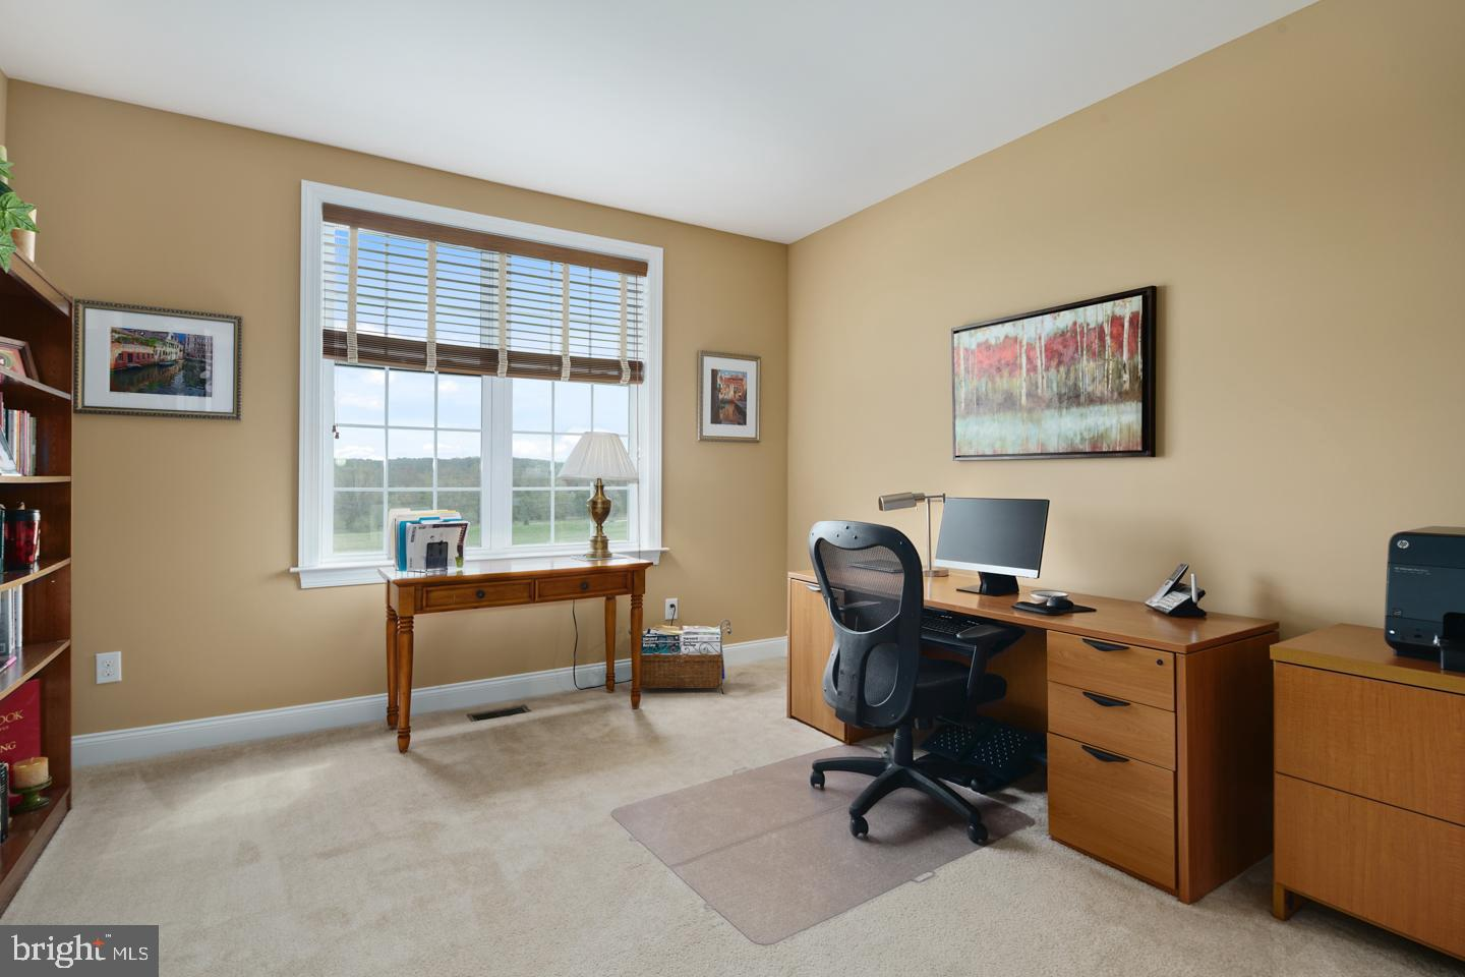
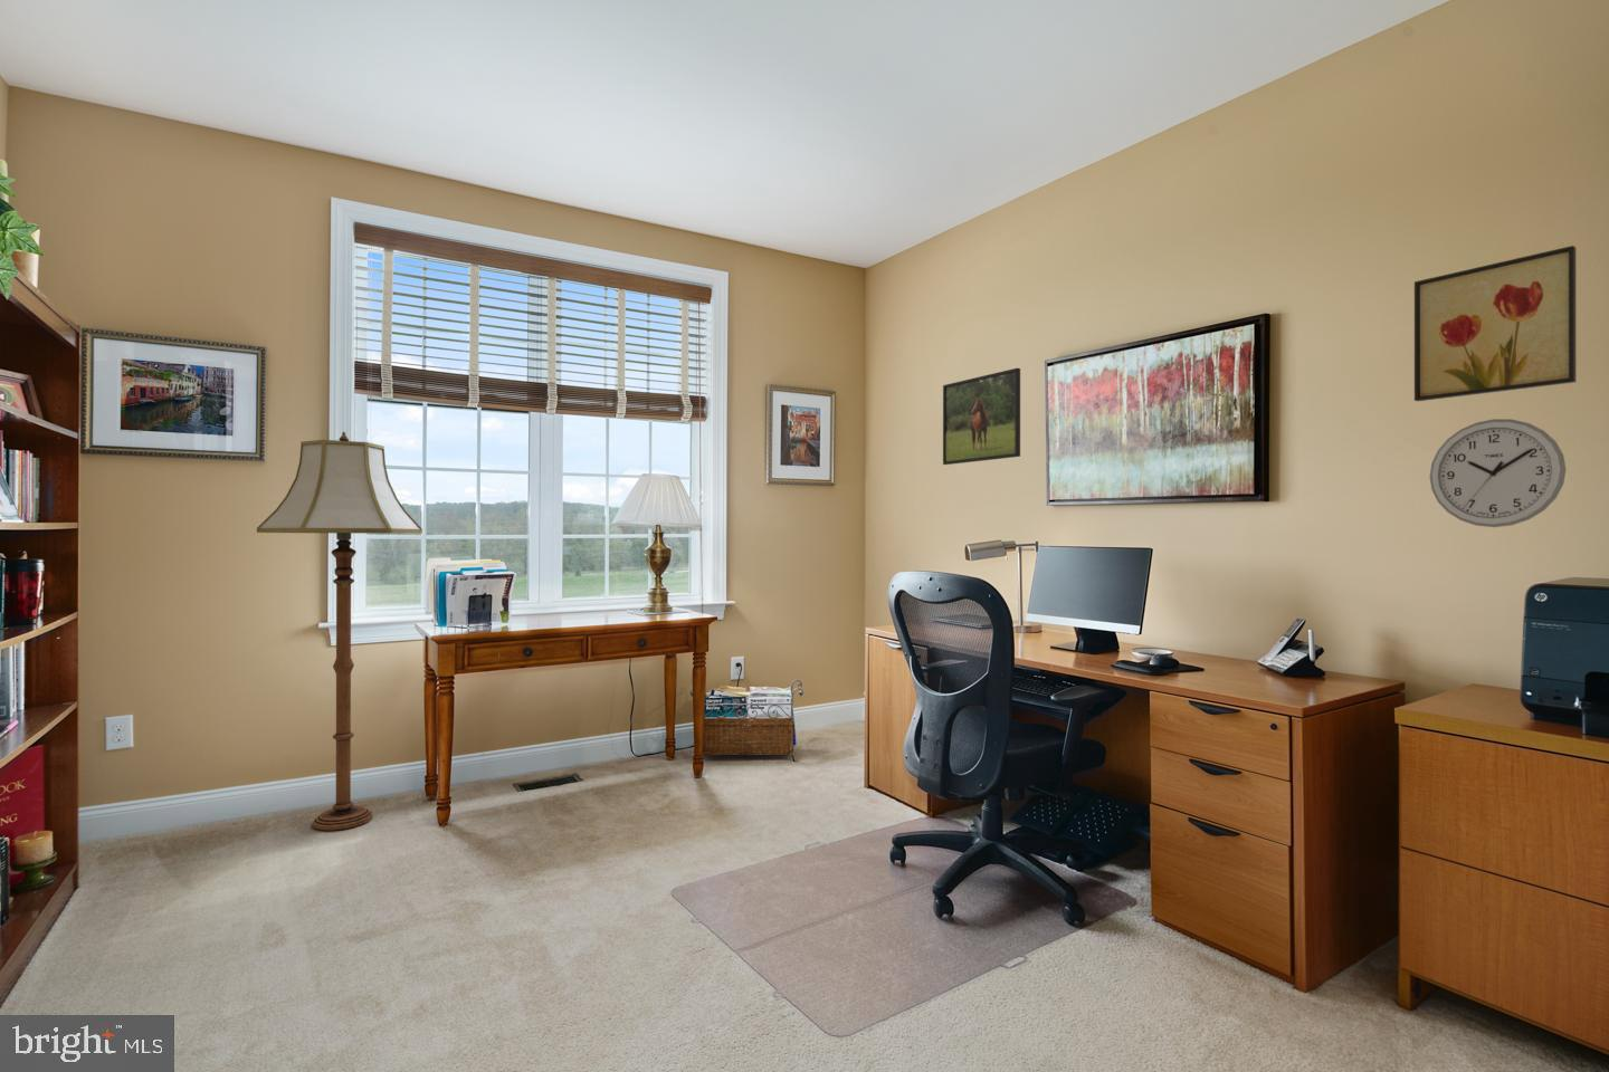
+ wall art [1414,244,1577,402]
+ wall clock [1429,418,1567,528]
+ floor lamp [256,431,424,830]
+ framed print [942,367,1021,465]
